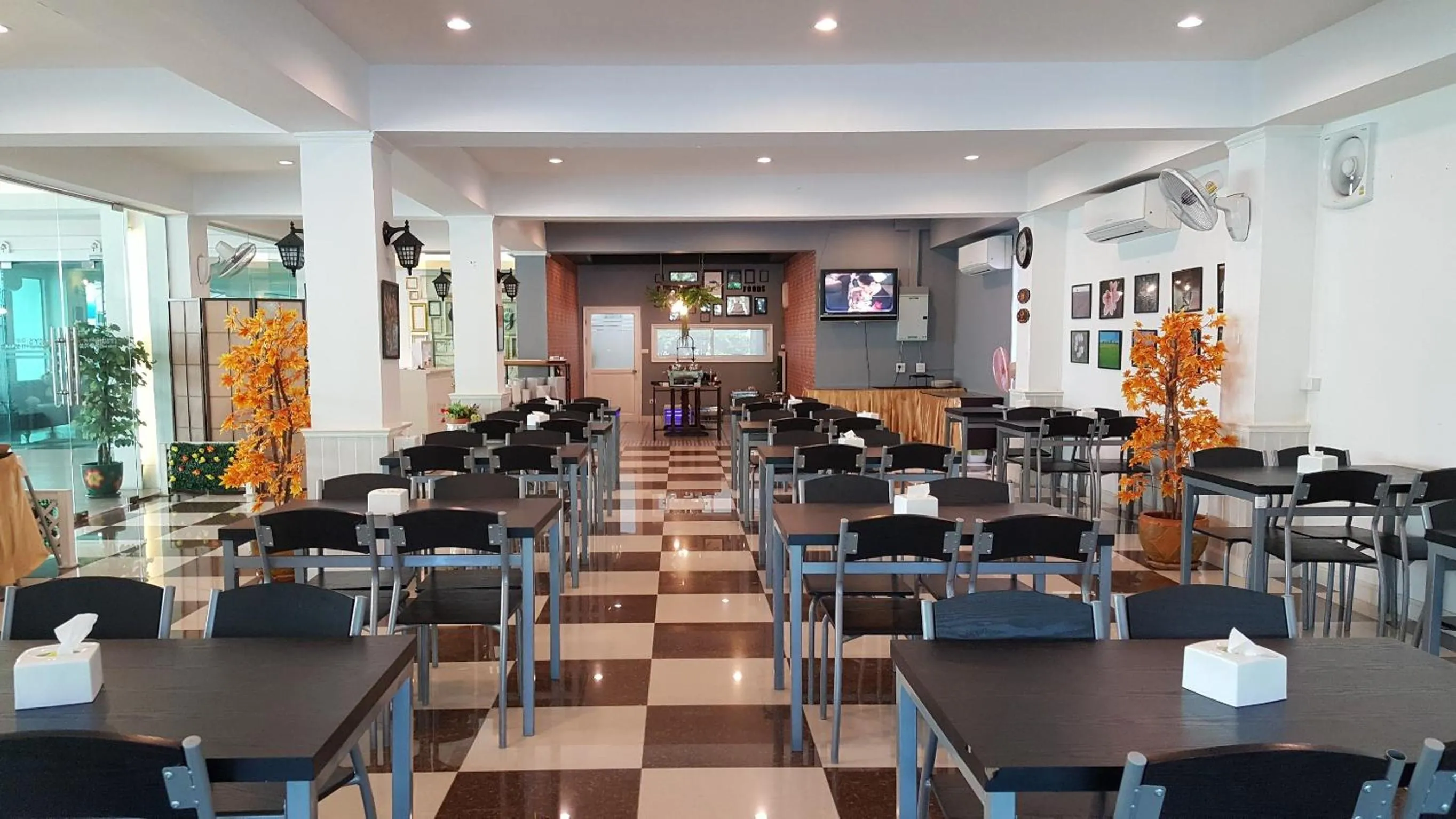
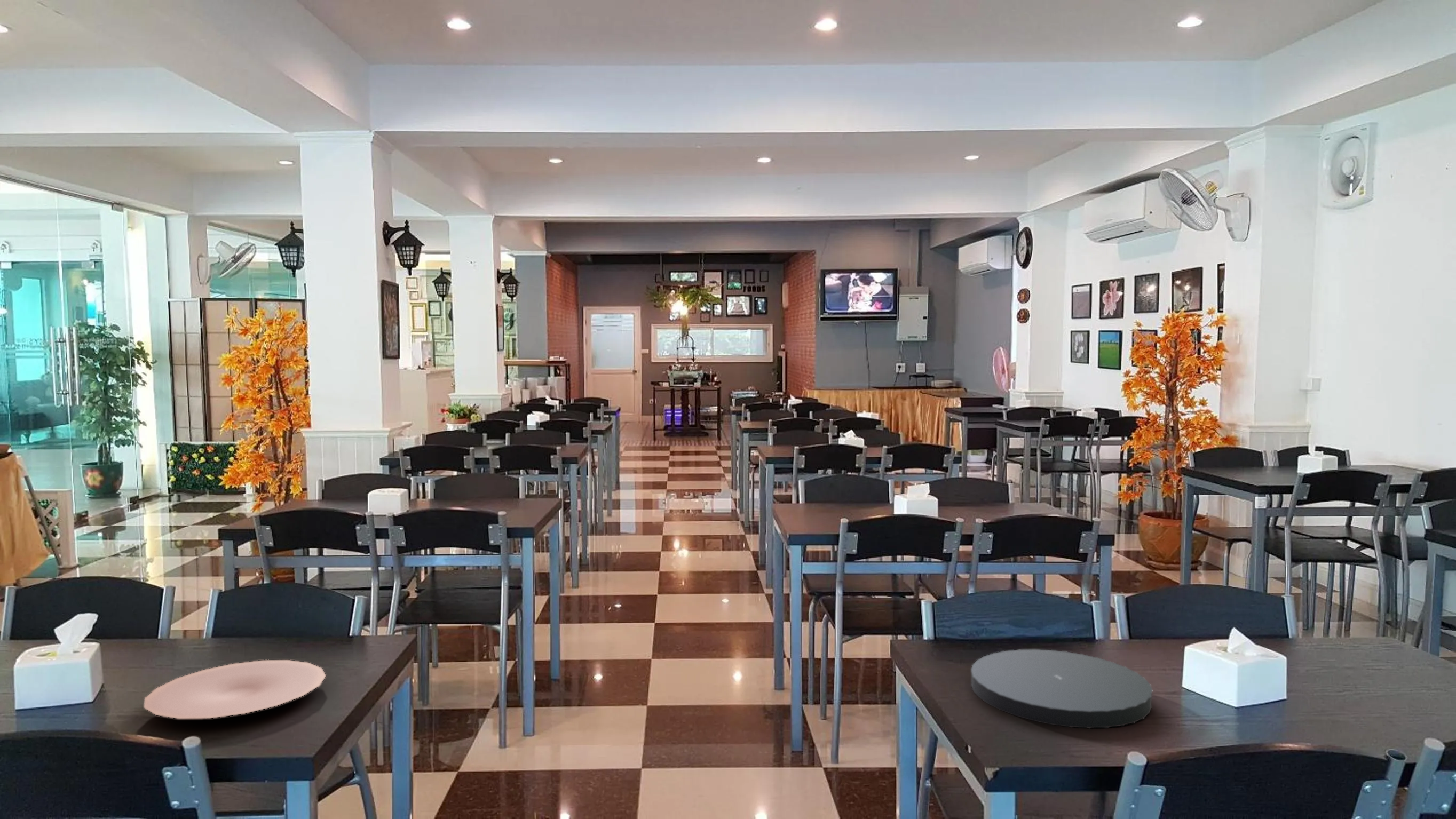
+ plate [971,649,1153,729]
+ plate [144,659,327,719]
